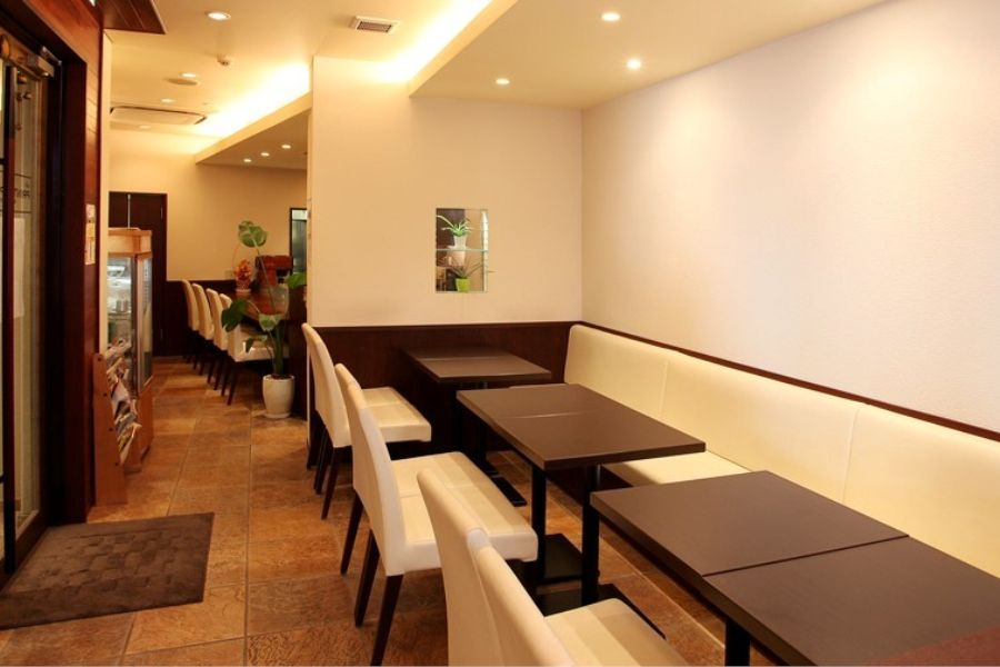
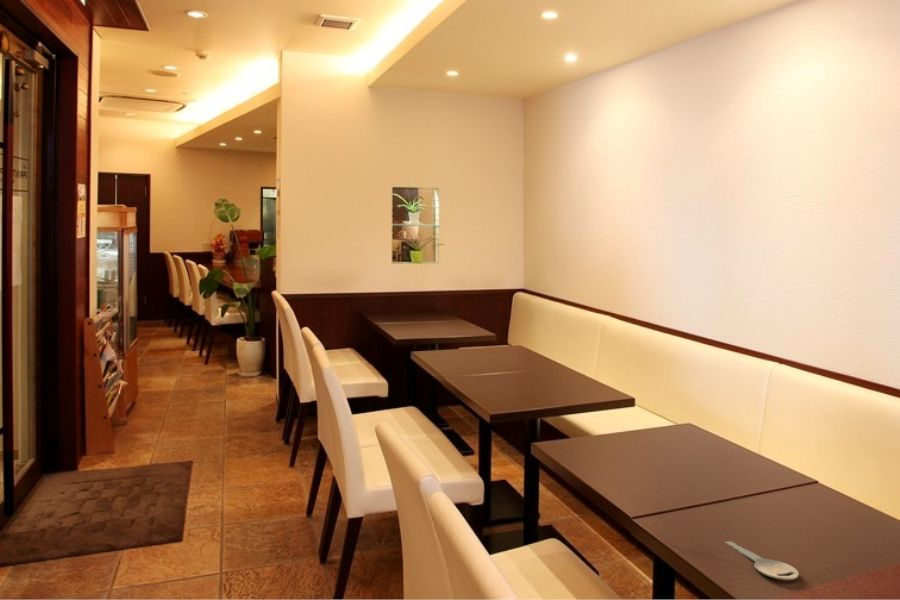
+ key [724,540,800,581]
